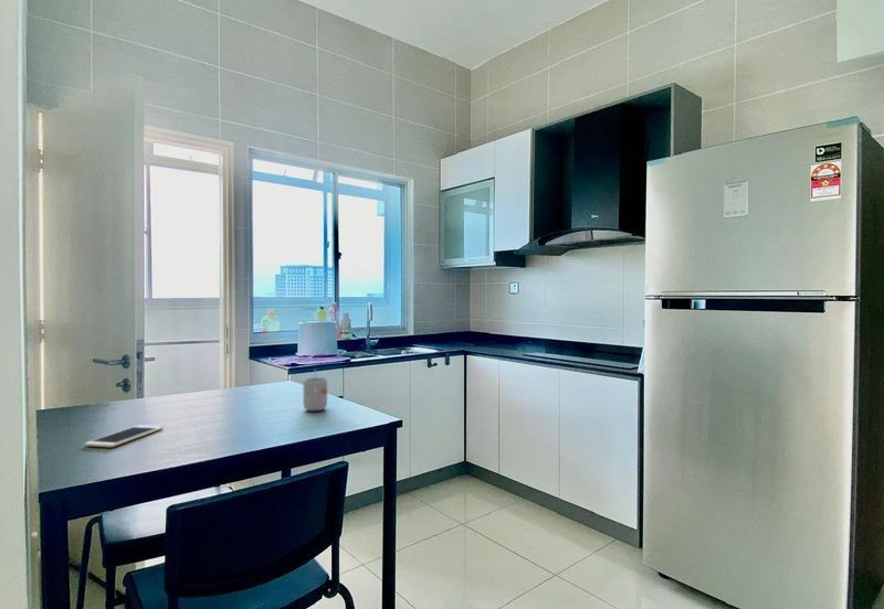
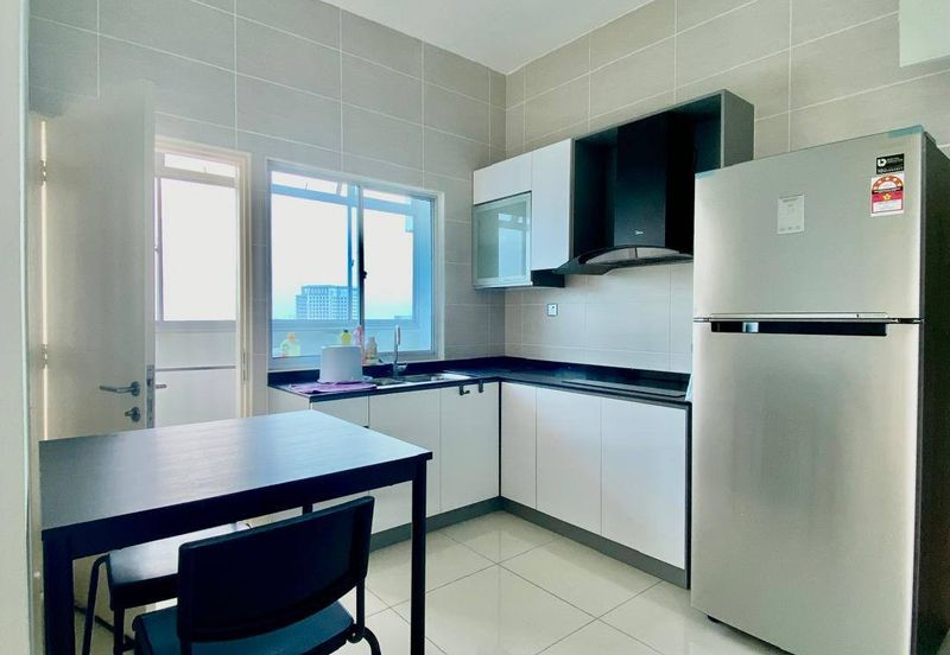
- mug [302,368,328,412]
- cell phone [84,424,165,448]
